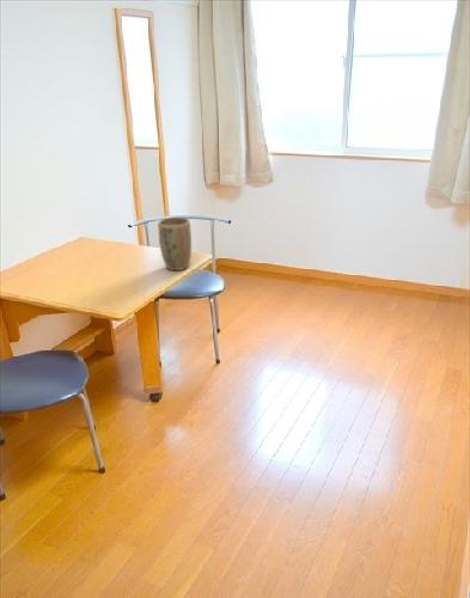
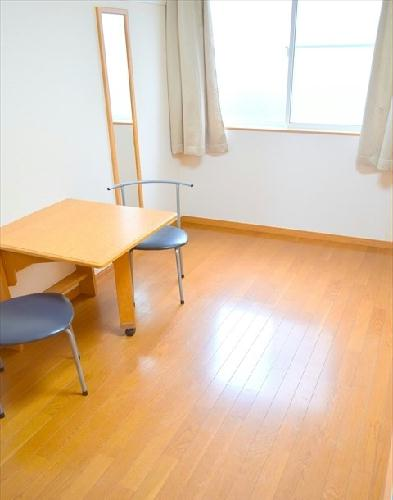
- plant pot [157,216,193,271]
